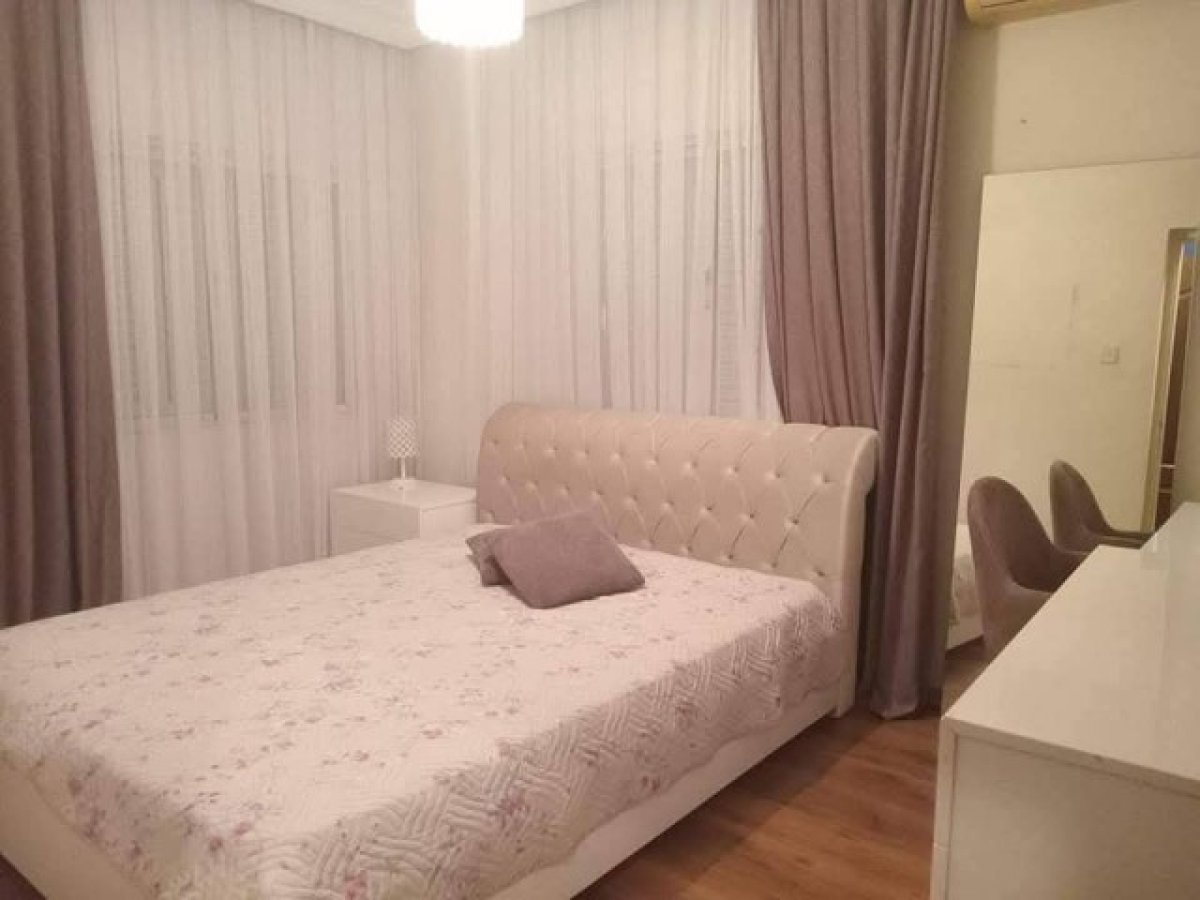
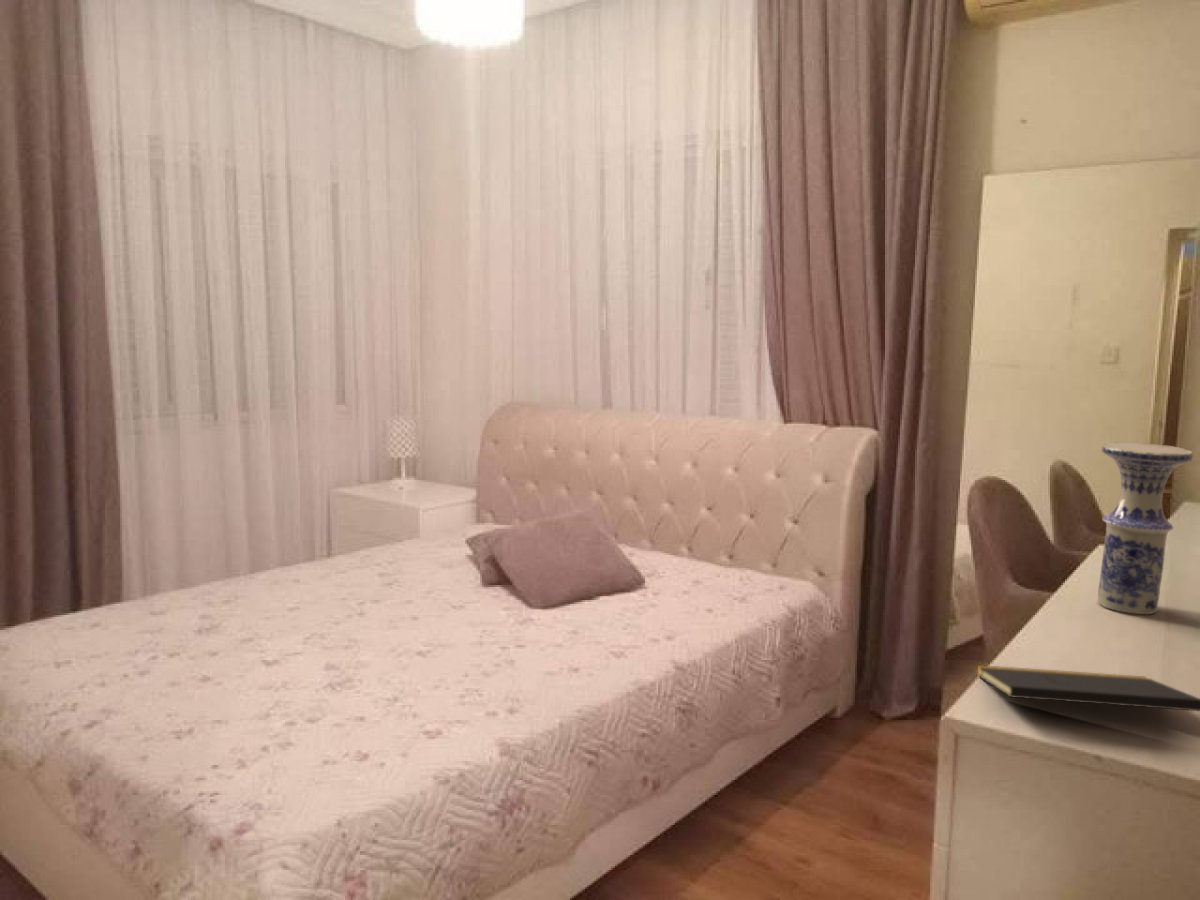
+ notepad [975,664,1200,712]
+ vase [1097,442,1194,615]
